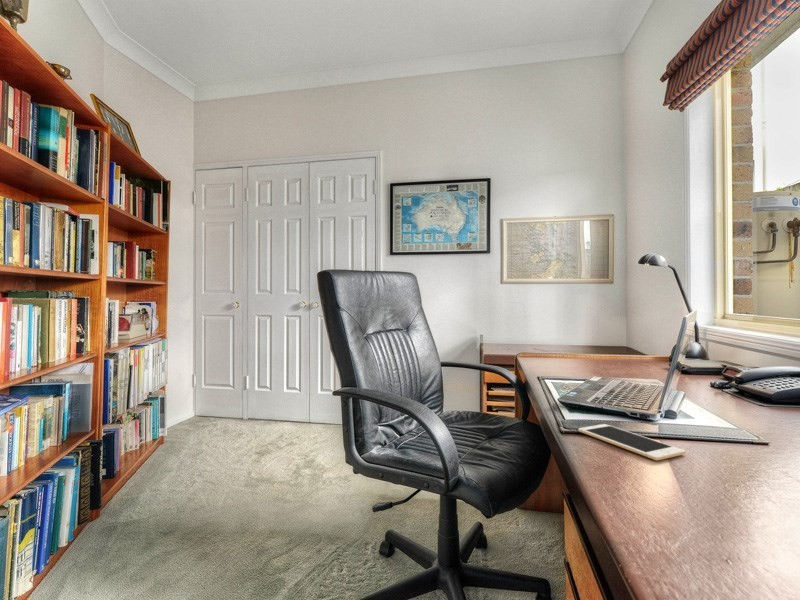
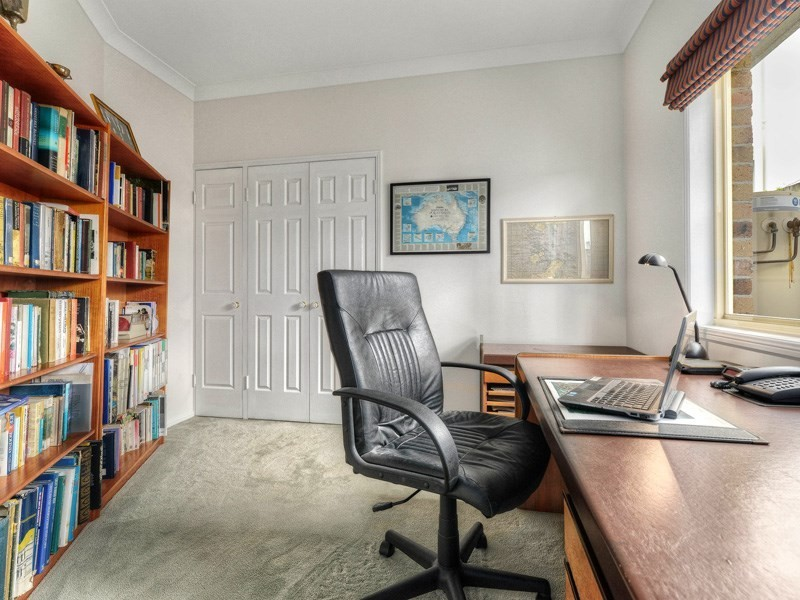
- cell phone [577,423,686,461]
